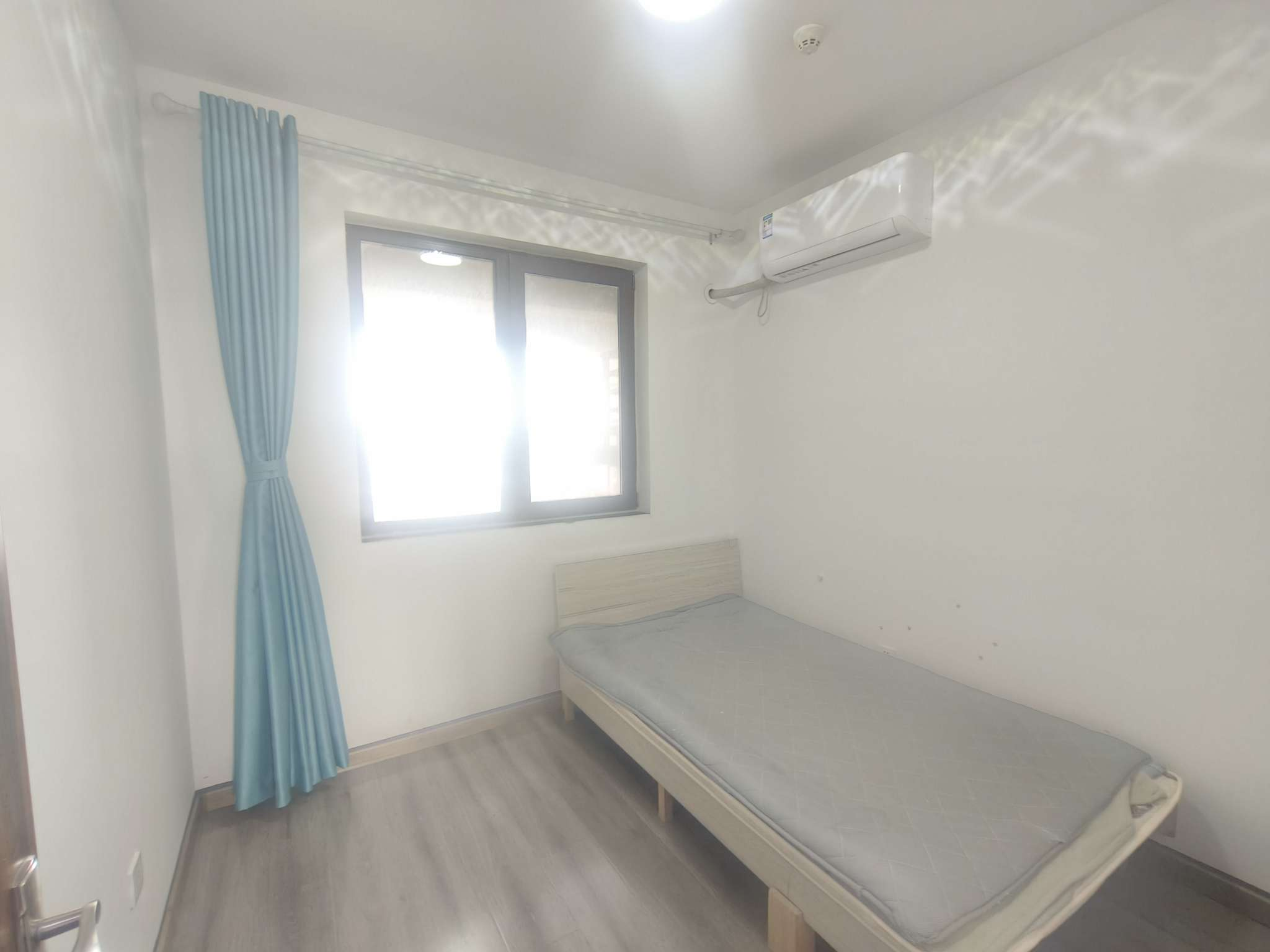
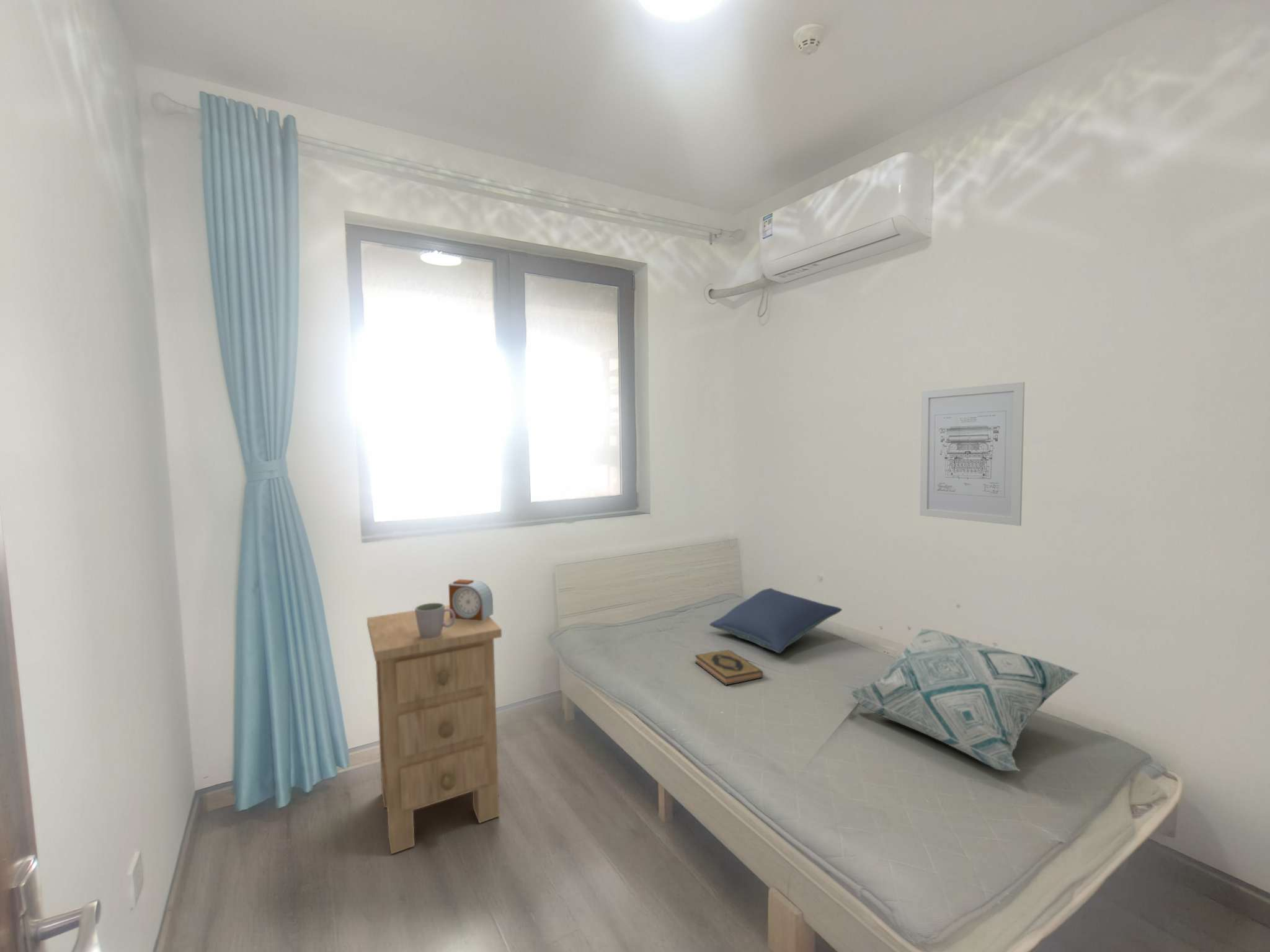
+ wall art [920,381,1025,526]
+ alarm clock [448,579,494,620]
+ hardback book [694,650,763,686]
+ pillow [709,588,843,654]
+ mug [414,602,455,638]
+ nightstand [366,604,502,855]
+ decorative pillow [849,628,1080,772]
